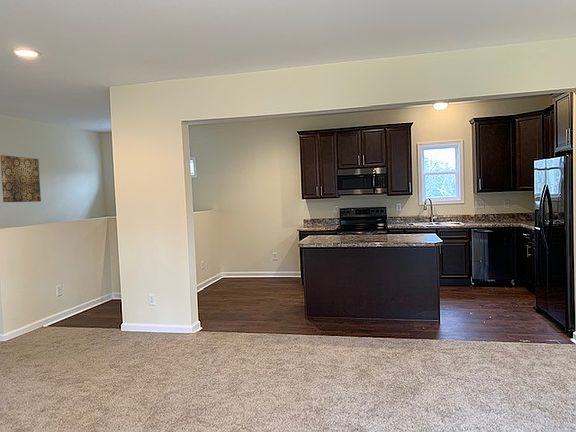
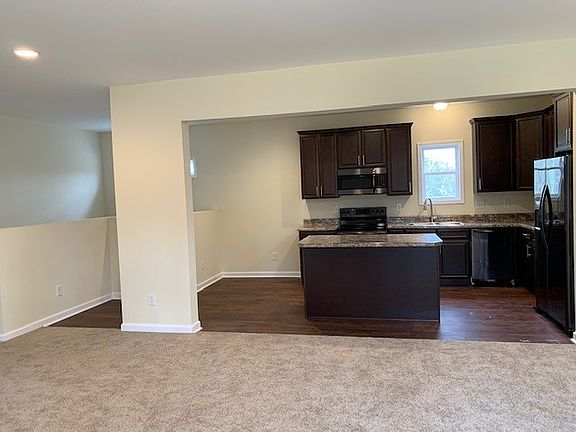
- wall art [0,154,42,203]
